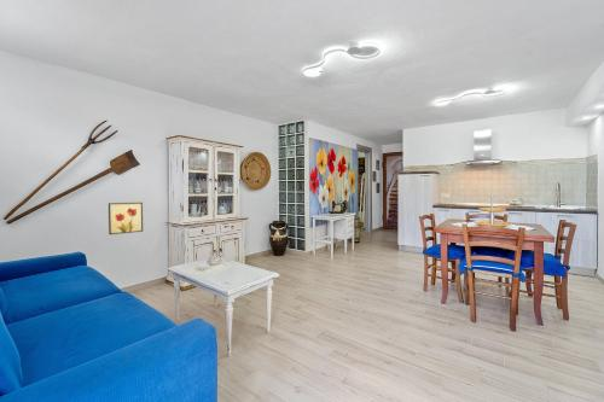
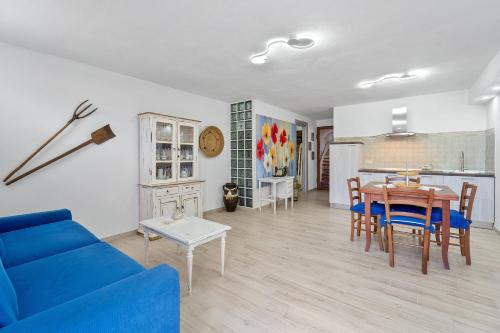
- wall art [108,202,144,235]
